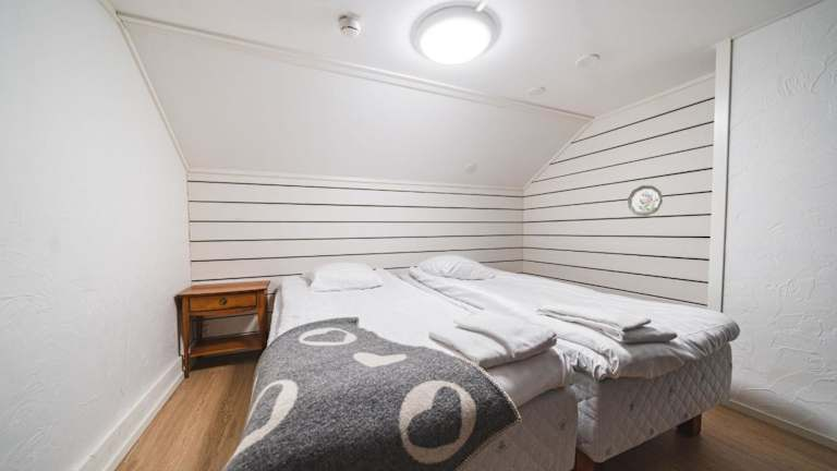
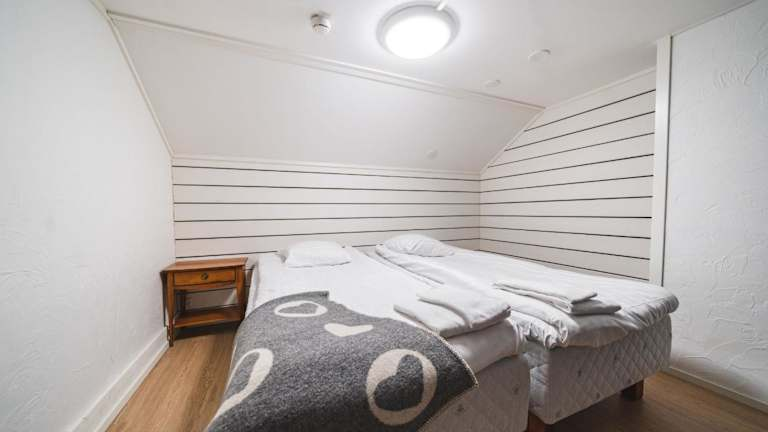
- decorative plate [627,184,664,217]
